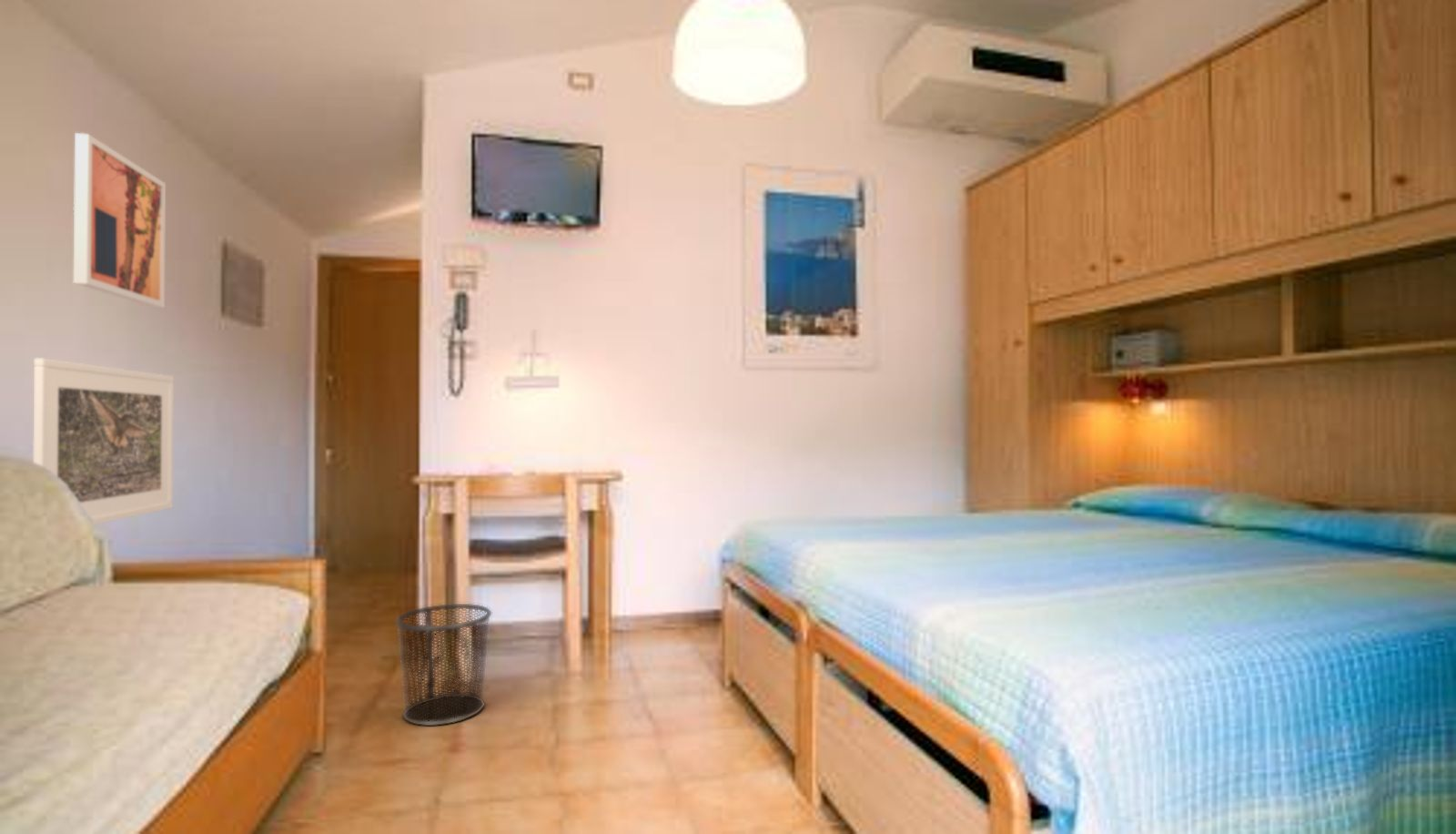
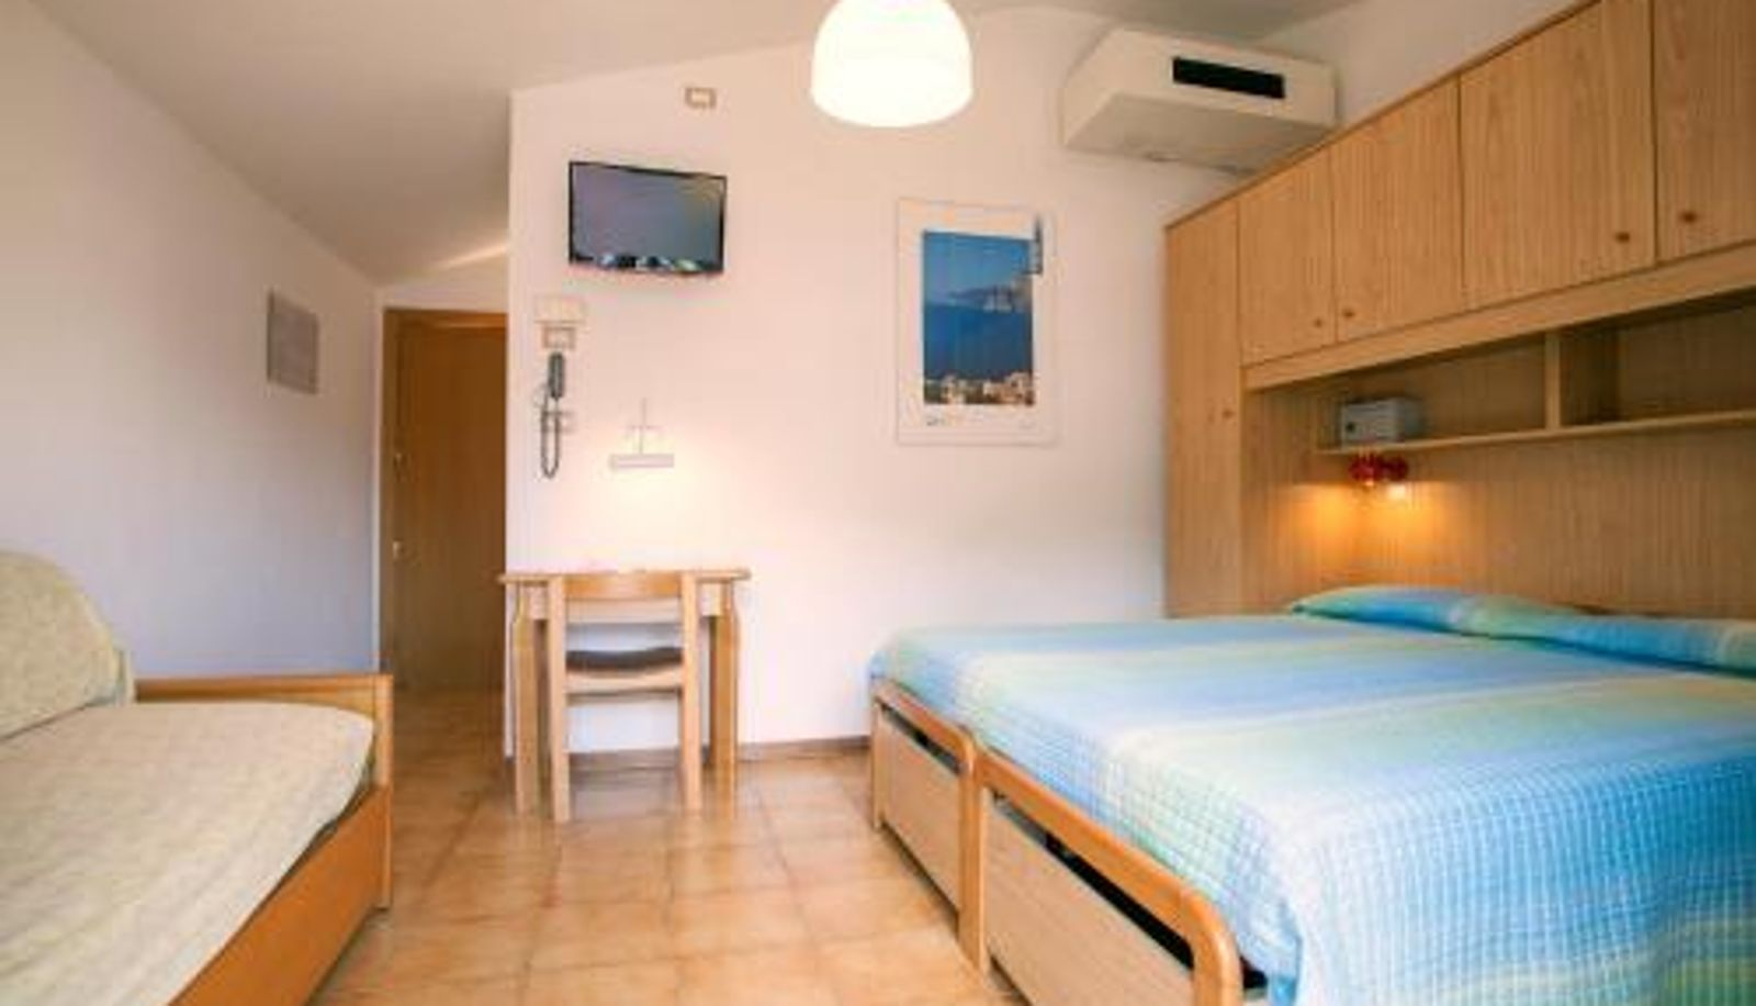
- waste bin [395,603,492,727]
- wall art [73,132,167,309]
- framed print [32,358,175,525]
